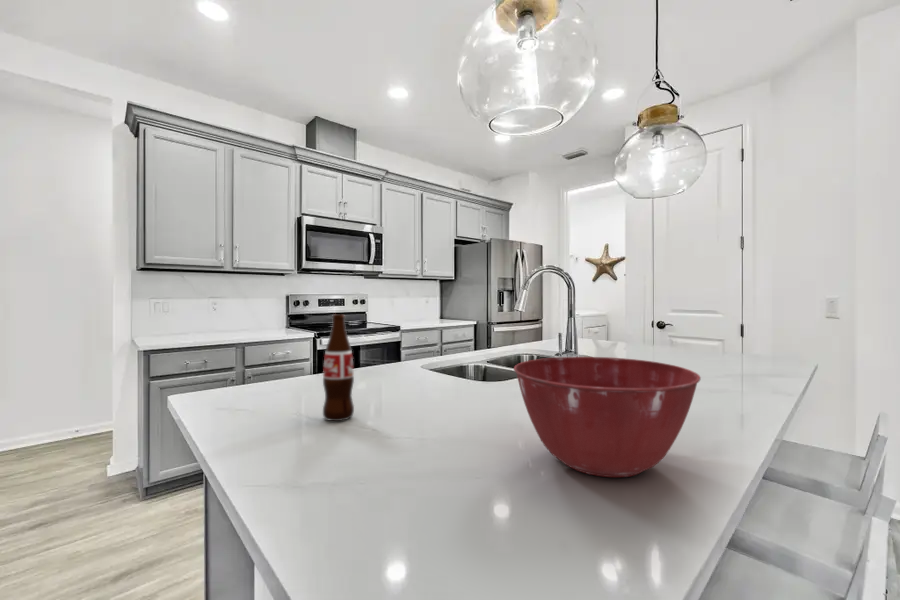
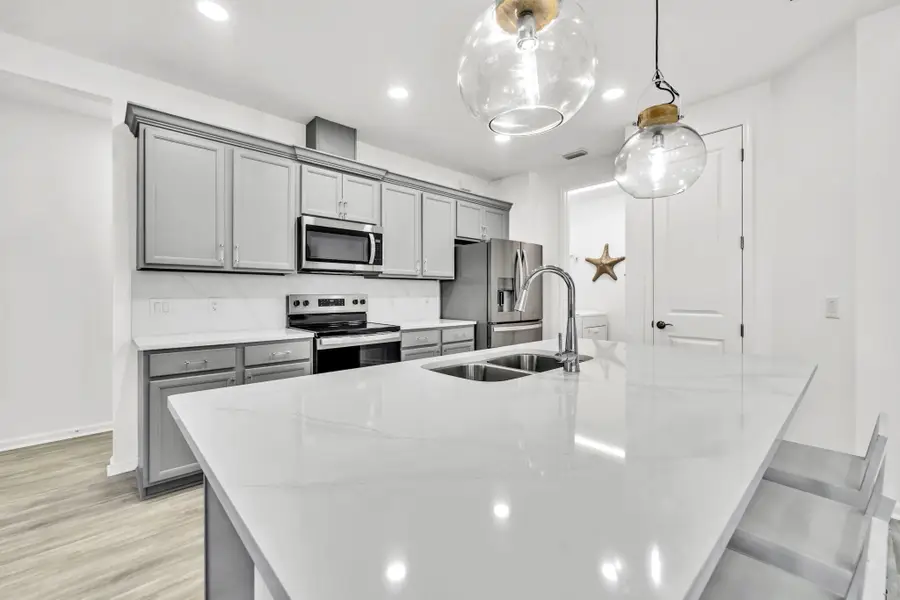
- mixing bowl [513,356,702,478]
- bottle [322,313,355,422]
